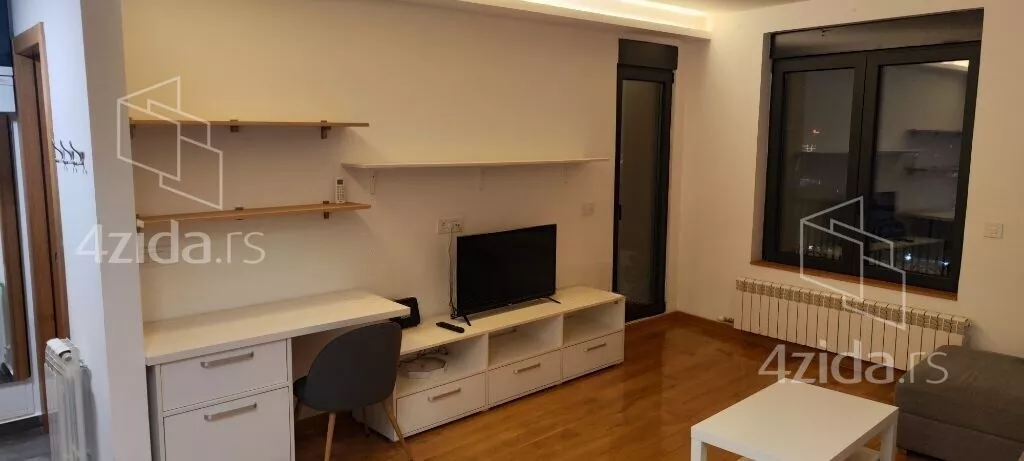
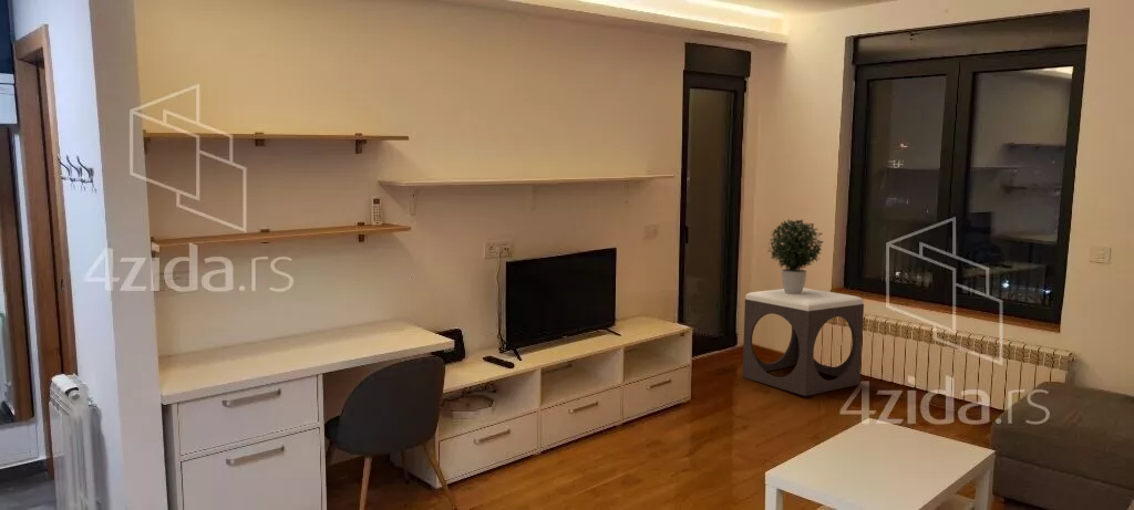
+ potted plant [766,218,824,294]
+ footstool [741,287,865,397]
